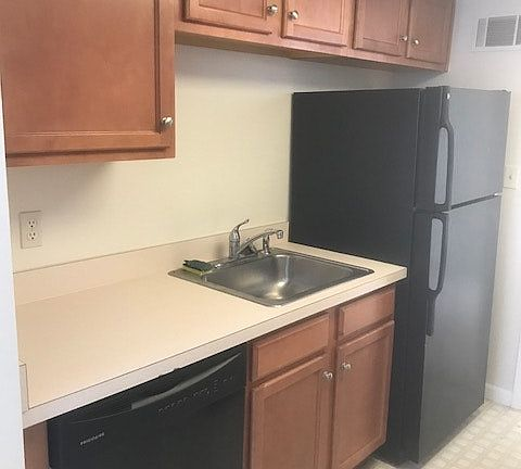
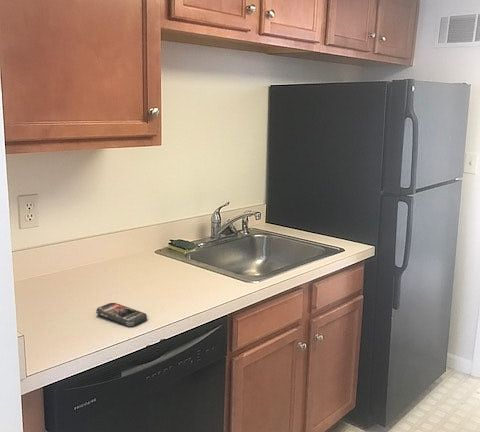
+ smartphone [95,302,148,327]
